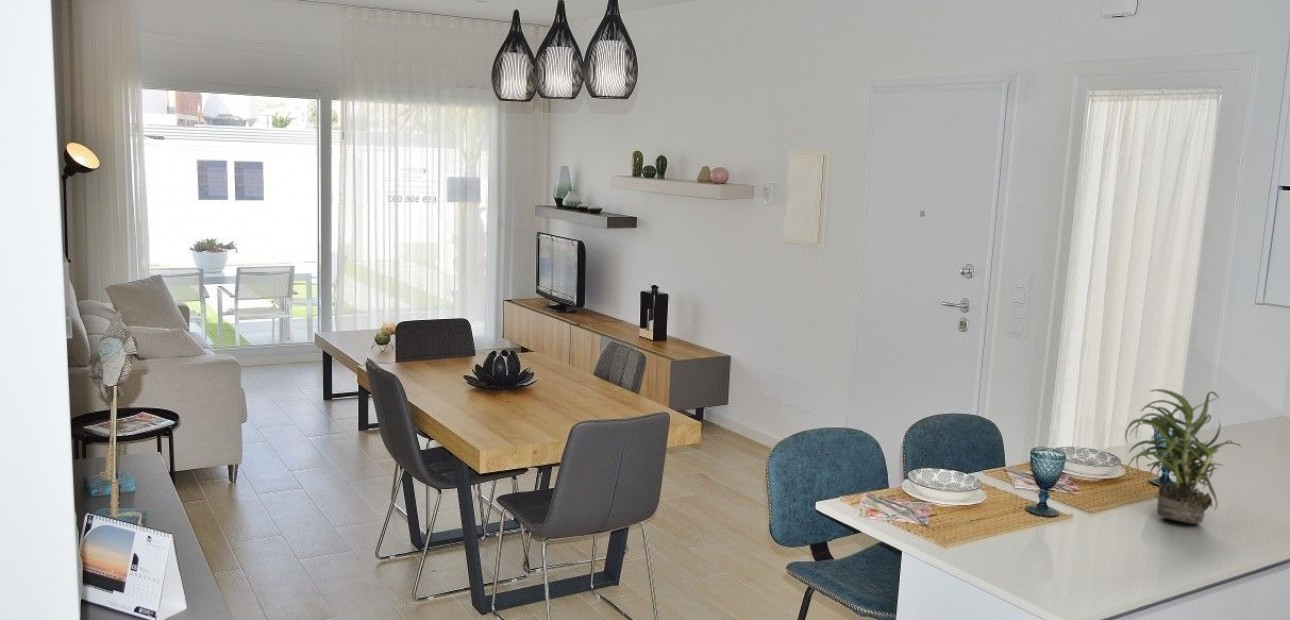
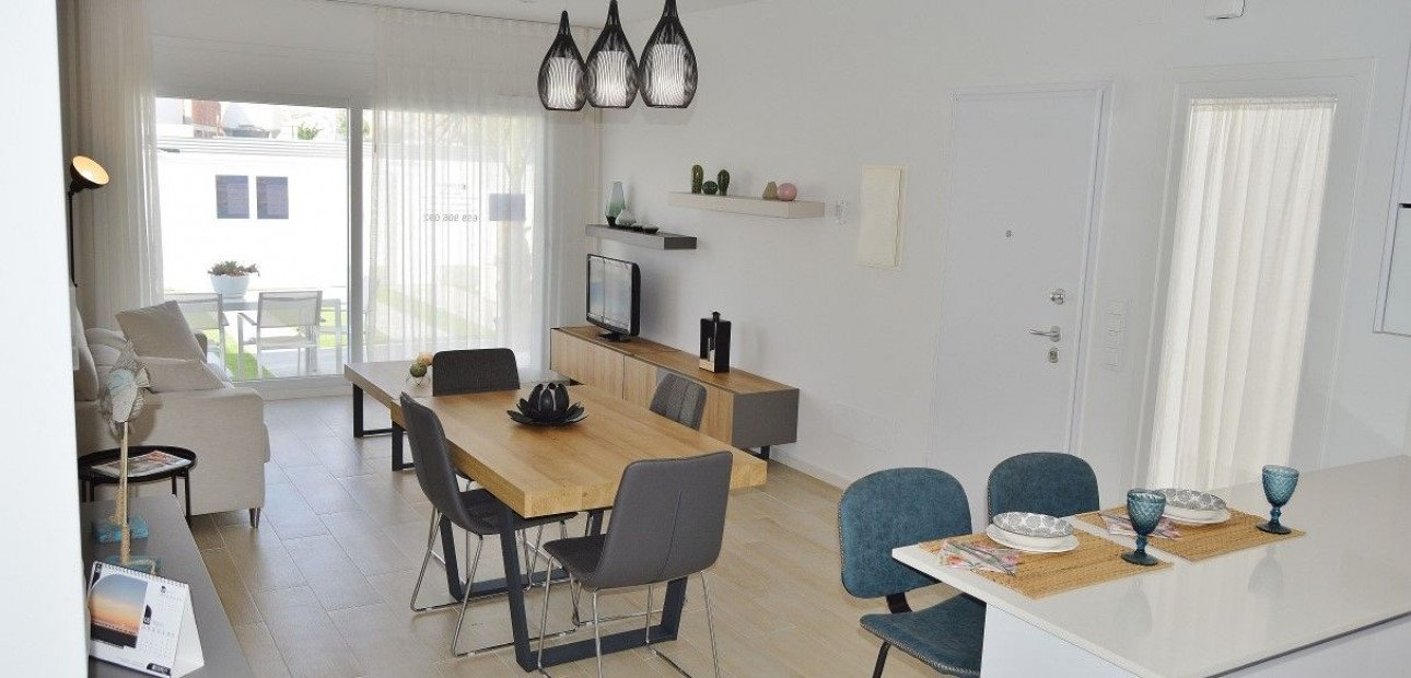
- potted plant [1124,388,1243,525]
